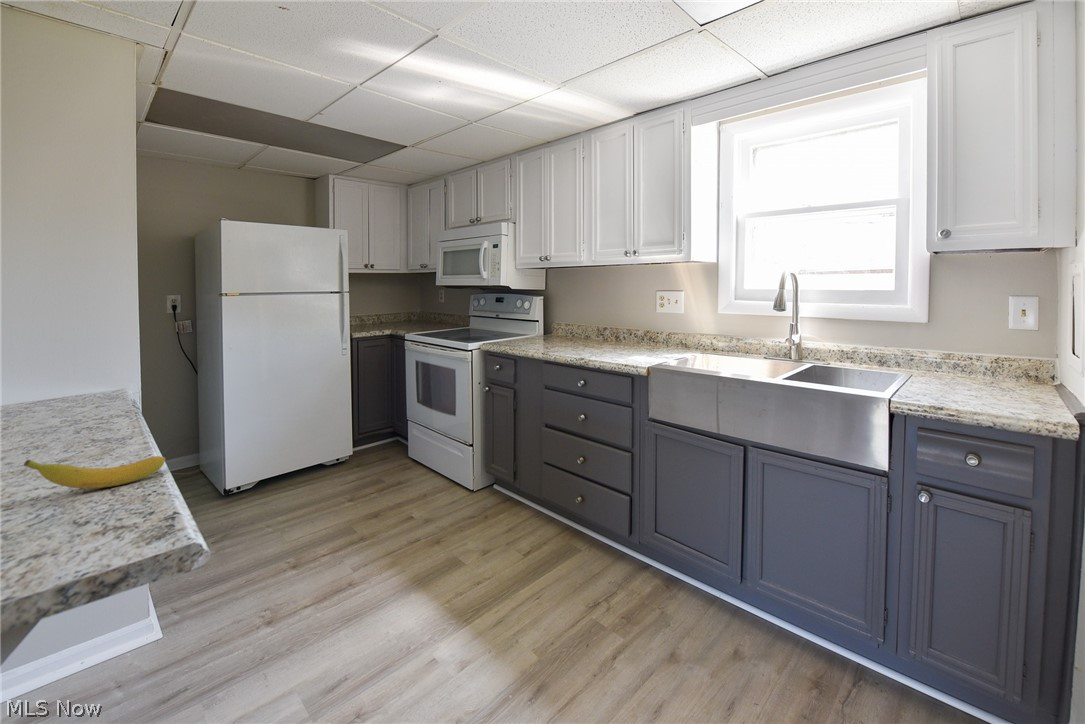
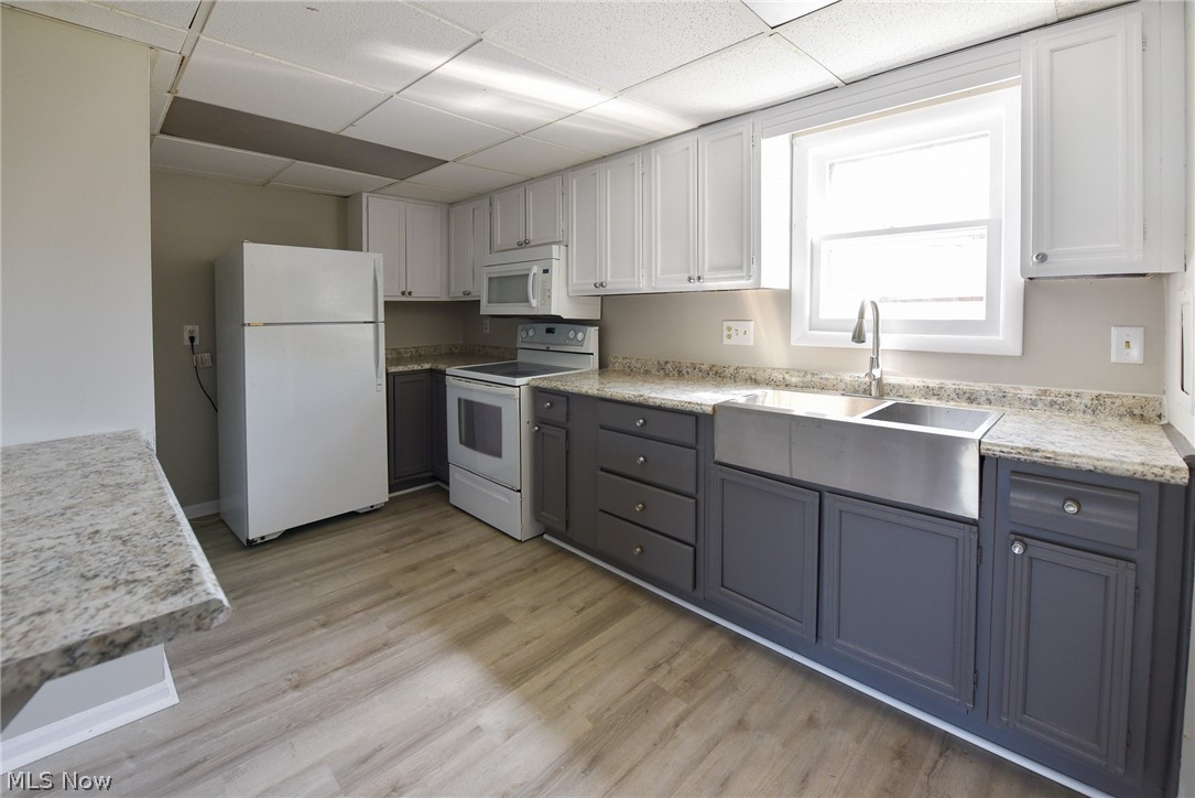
- banana [23,455,166,489]
